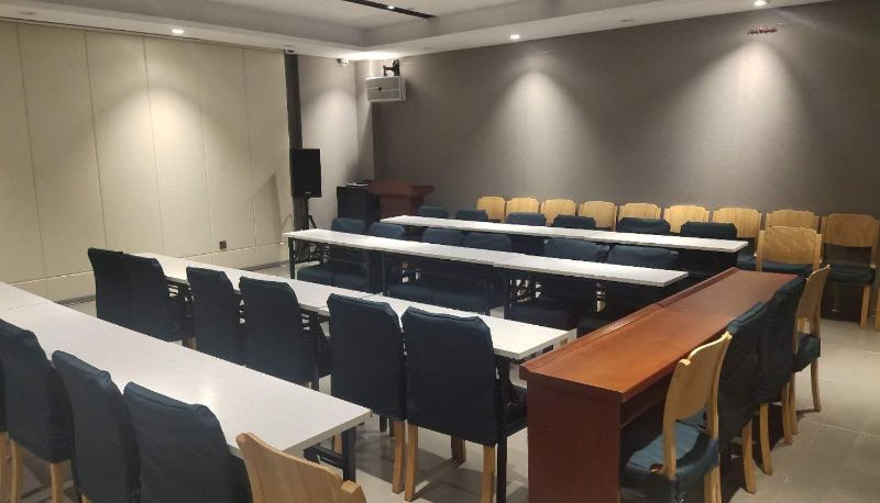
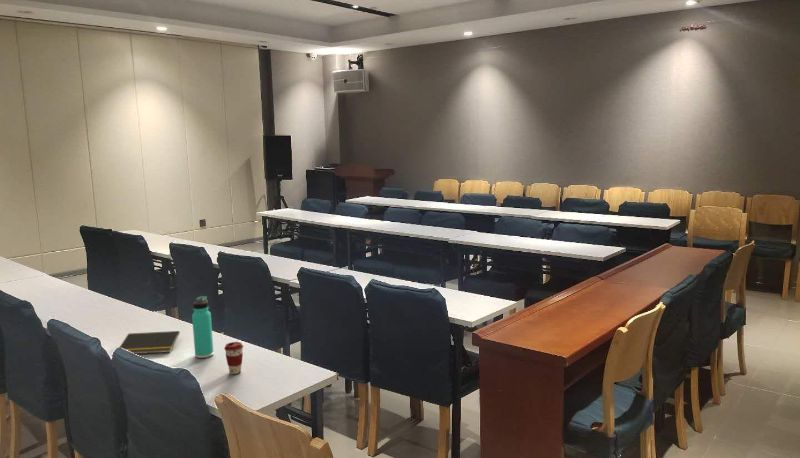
+ coffee cup [223,341,244,375]
+ notepad [119,330,181,355]
+ thermos bottle [191,295,215,359]
